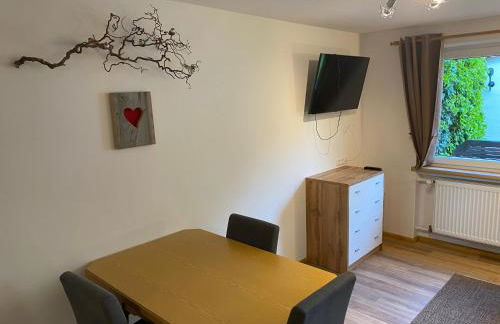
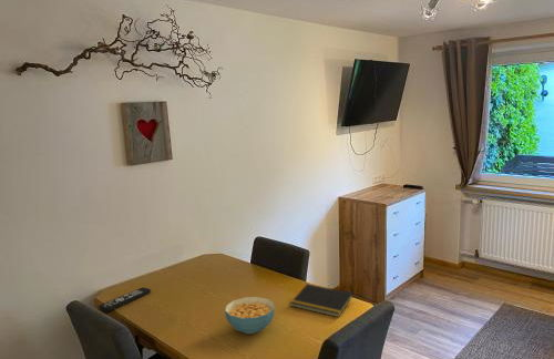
+ remote control [98,287,152,312]
+ cereal bowl [224,296,276,335]
+ notepad [289,283,355,318]
